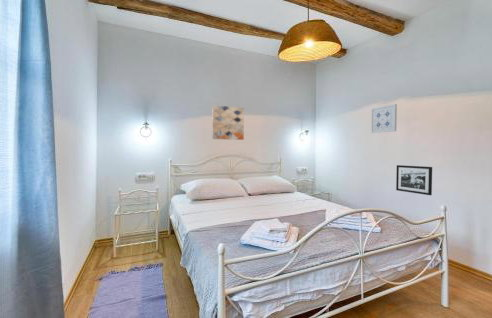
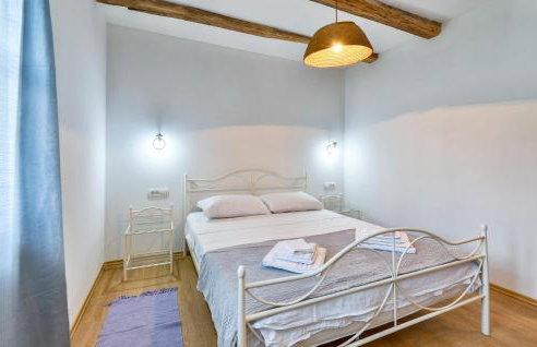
- wall art [370,103,398,134]
- wall art [211,104,245,141]
- picture frame [395,164,433,196]
